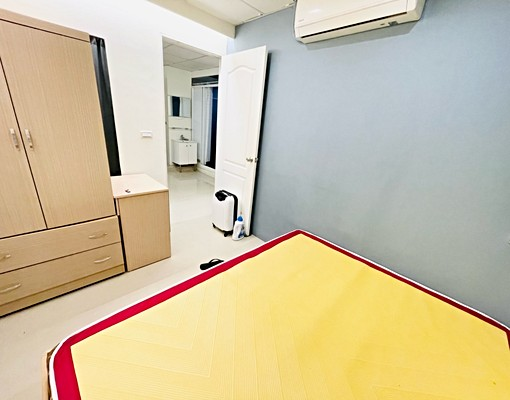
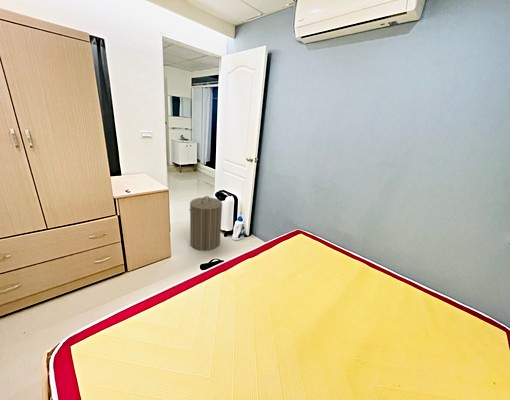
+ laundry hamper [188,195,223,251]
